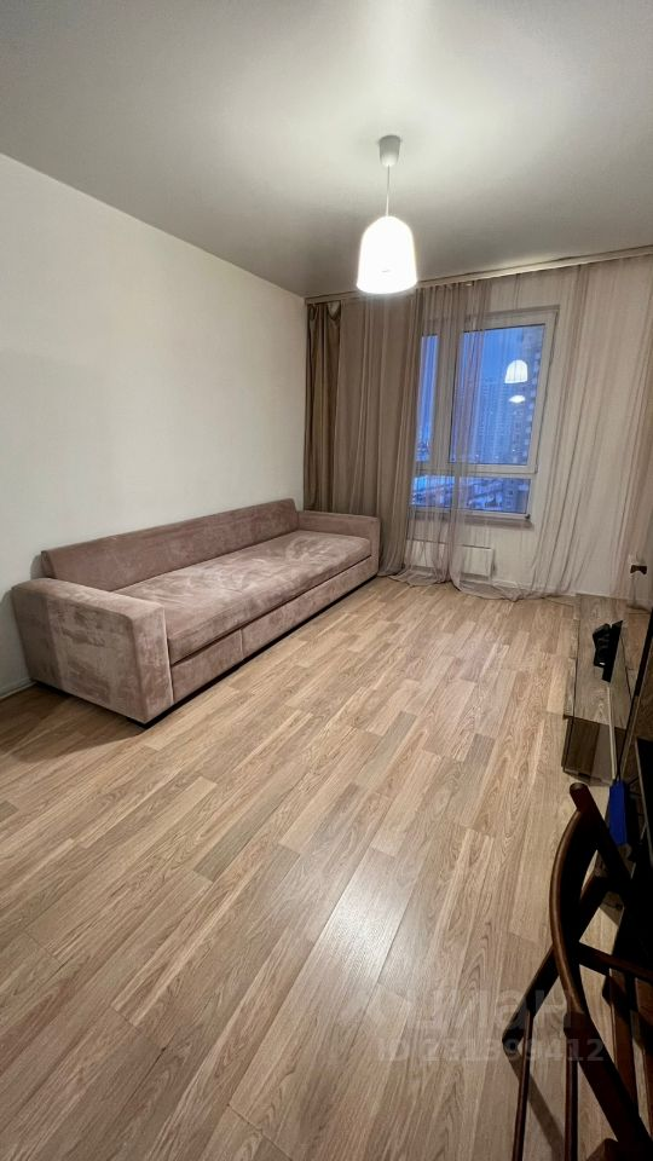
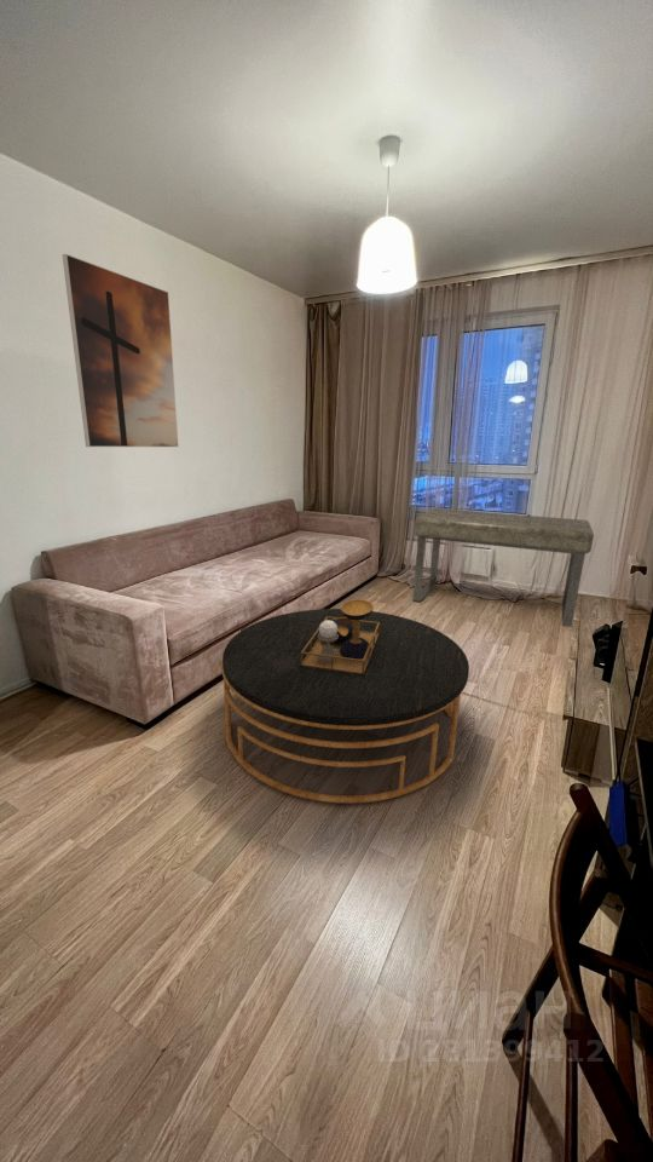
+ coffee table [220,598,470,805]
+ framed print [62,253,180,449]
+ bench [411,507,595,628]
